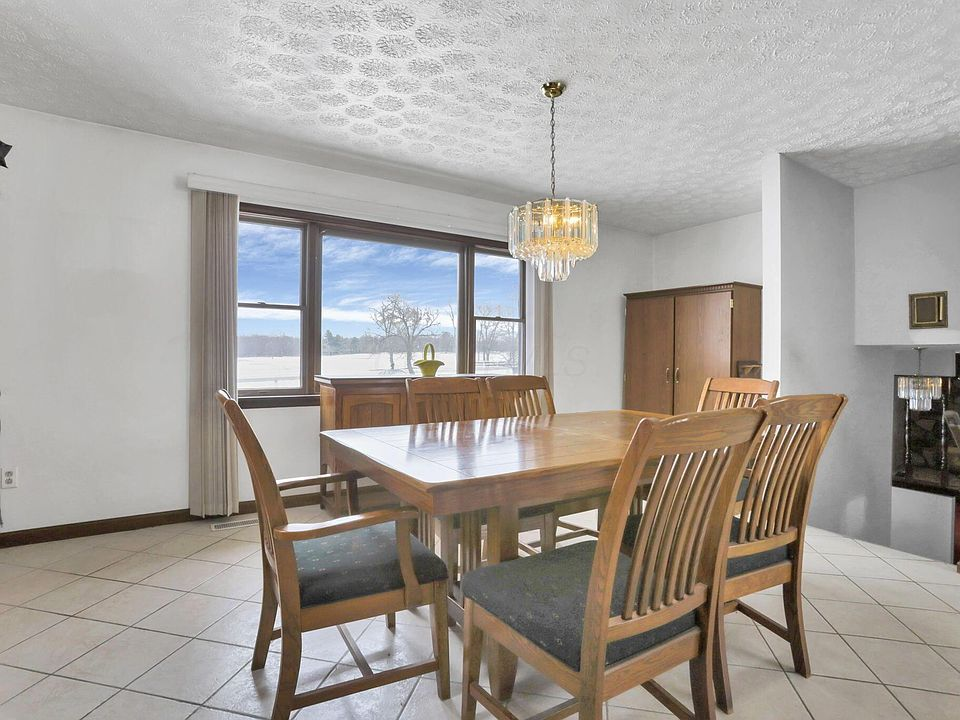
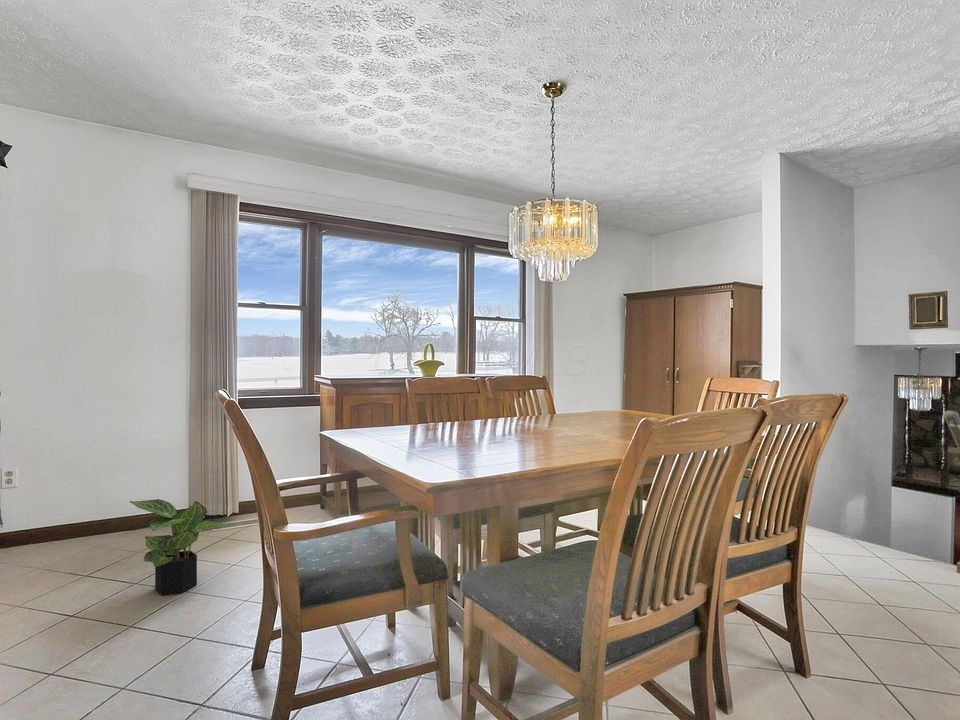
+ potted plant [129,498,230,596]
